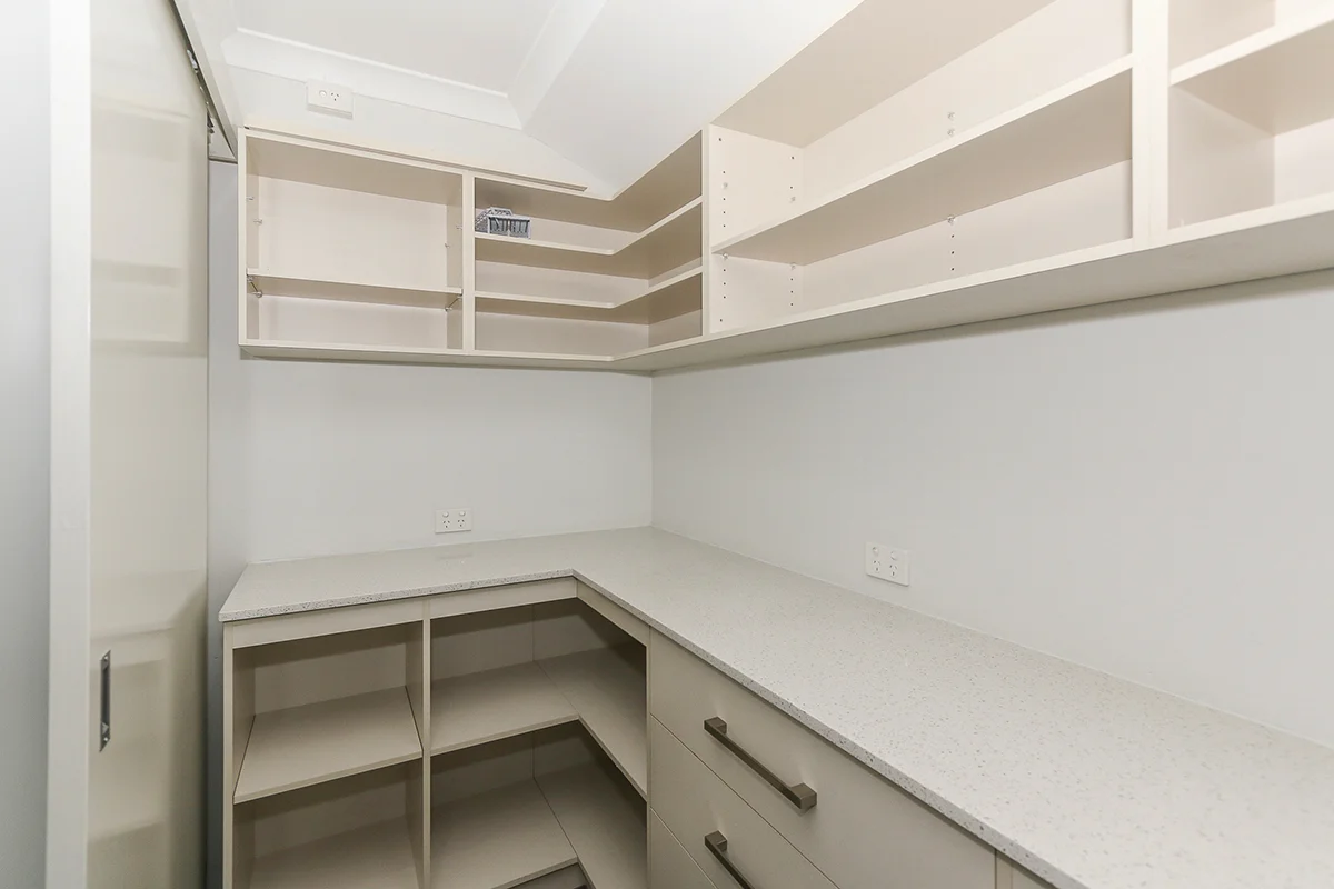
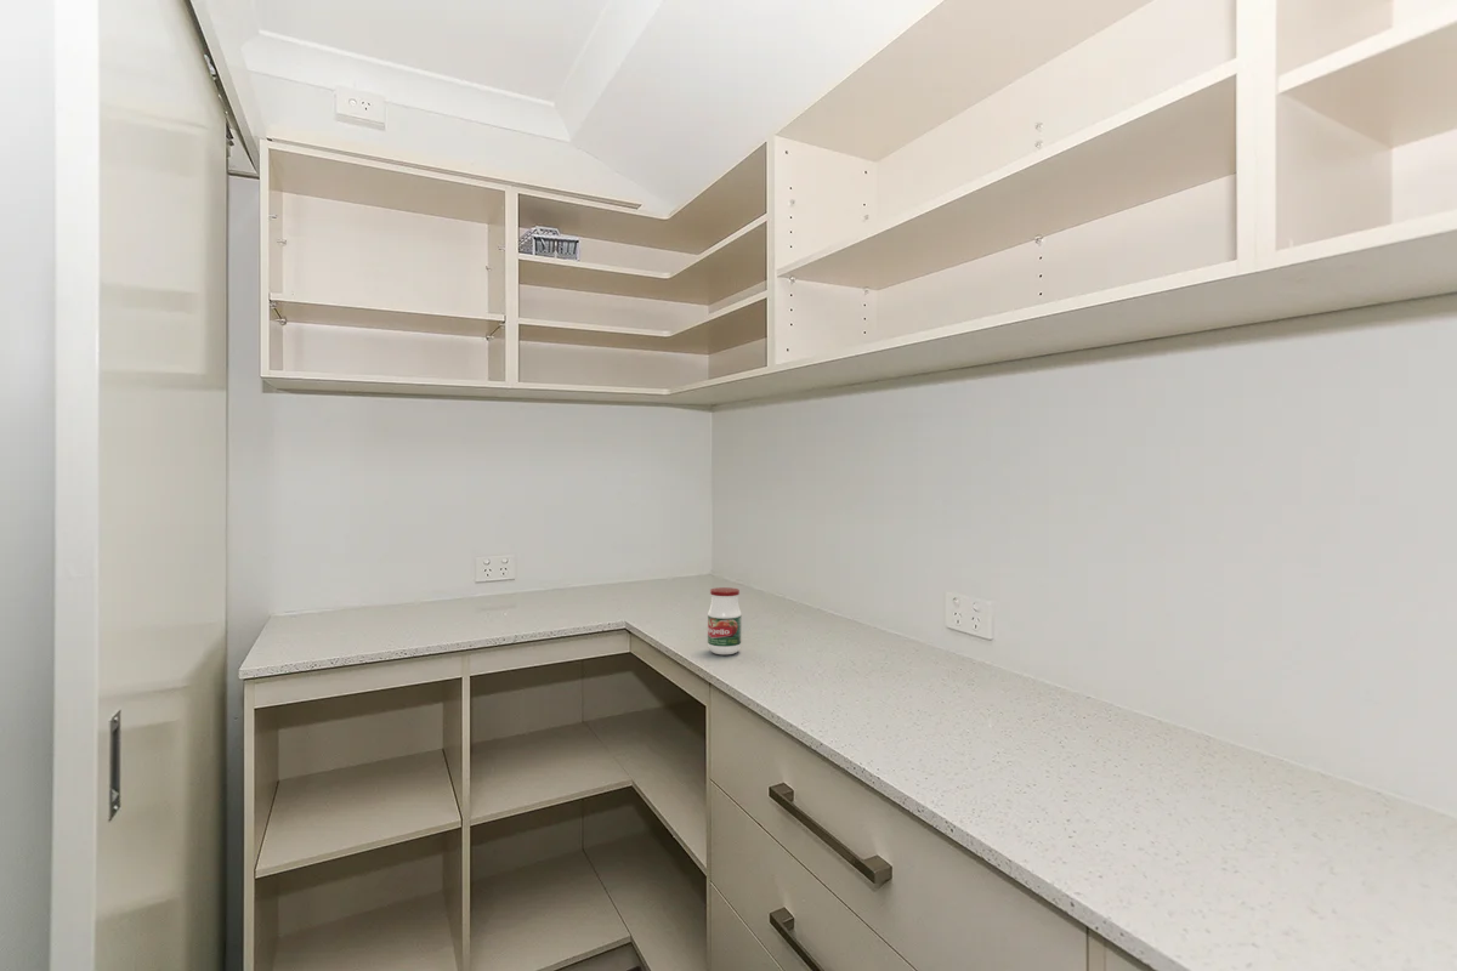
+ jar [707,586,743,655]
